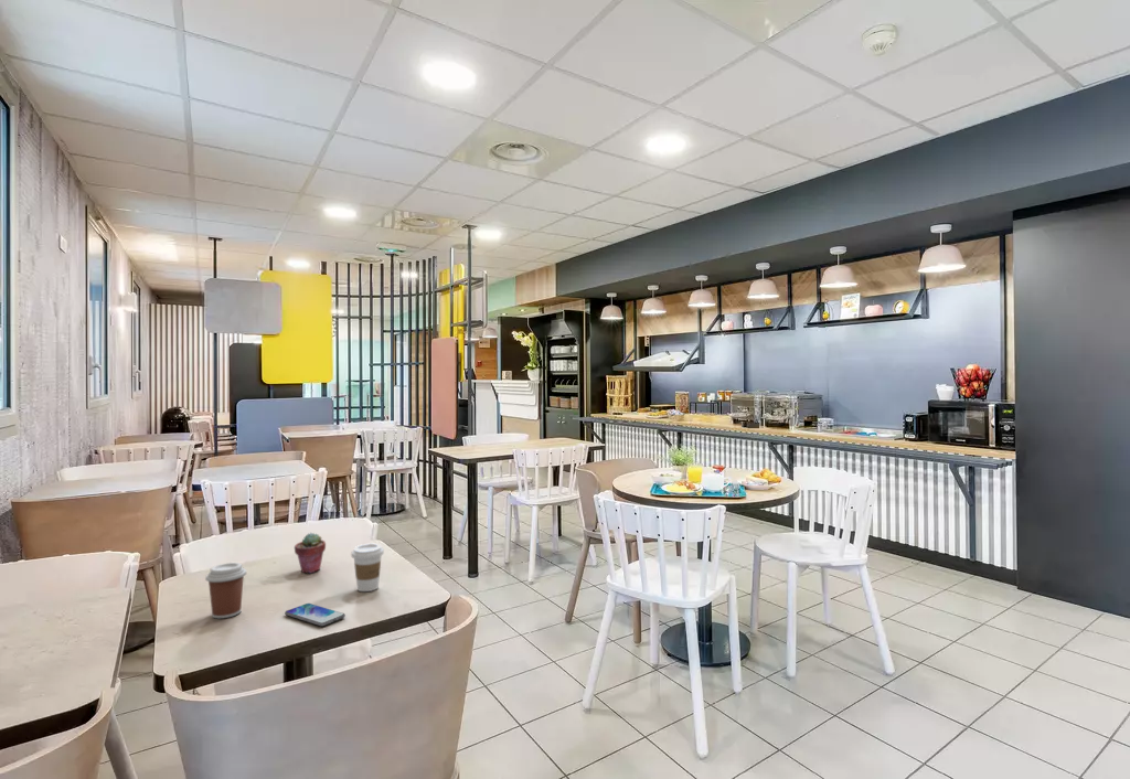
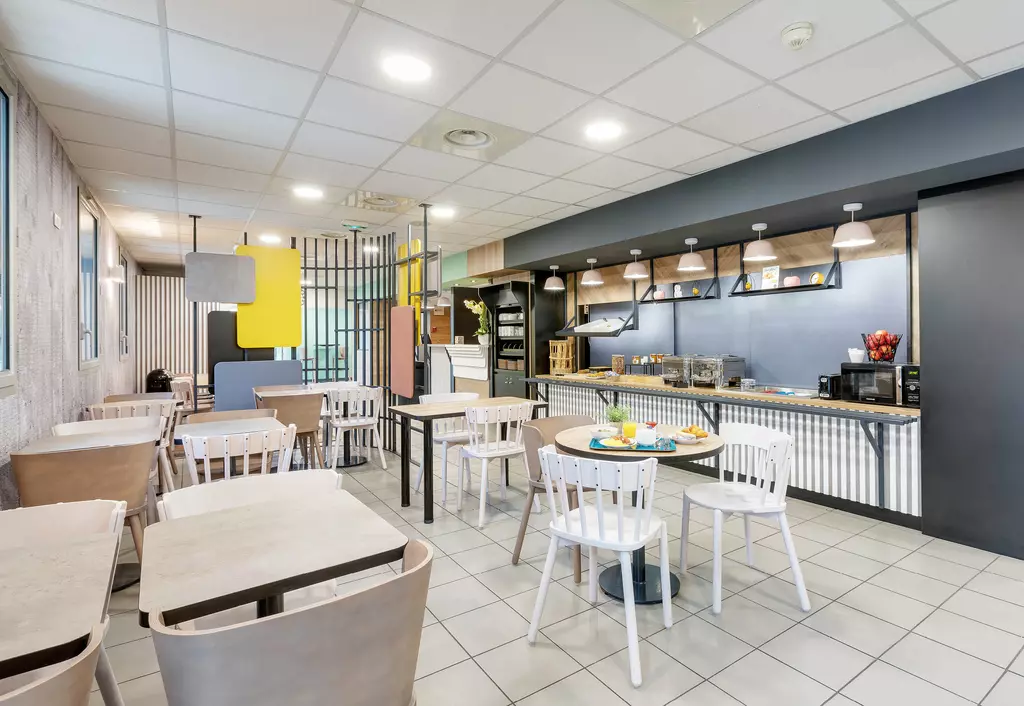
- coffee cup [204,562,247,619]
- potted succulent [294,532,327,574]
- coffee cup [350,543,385,593]
- smartphone [284,602,347,627]
